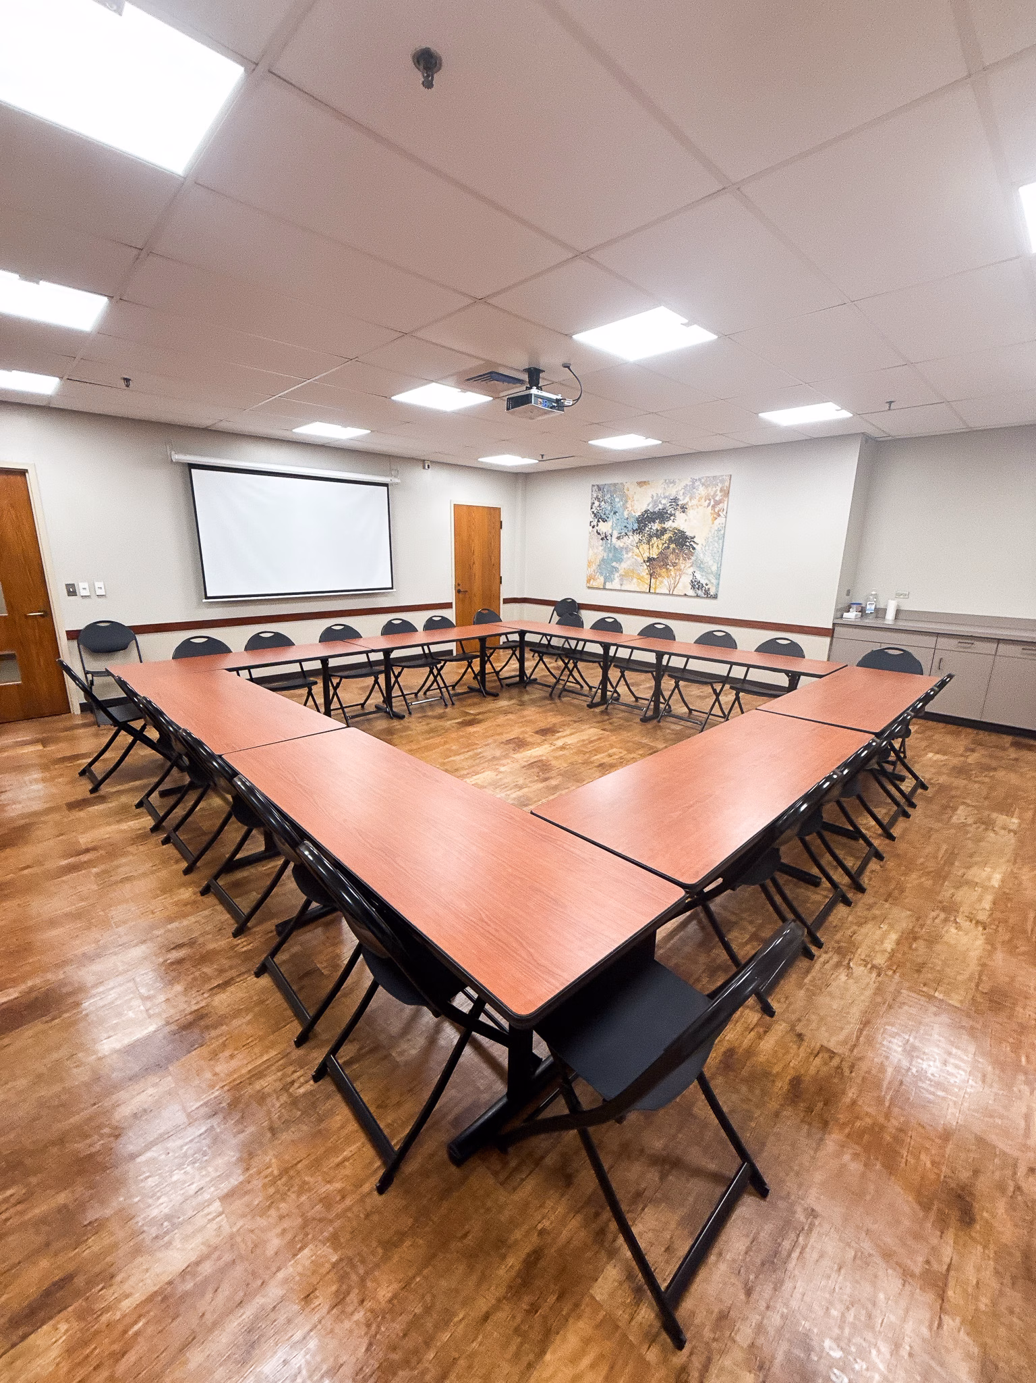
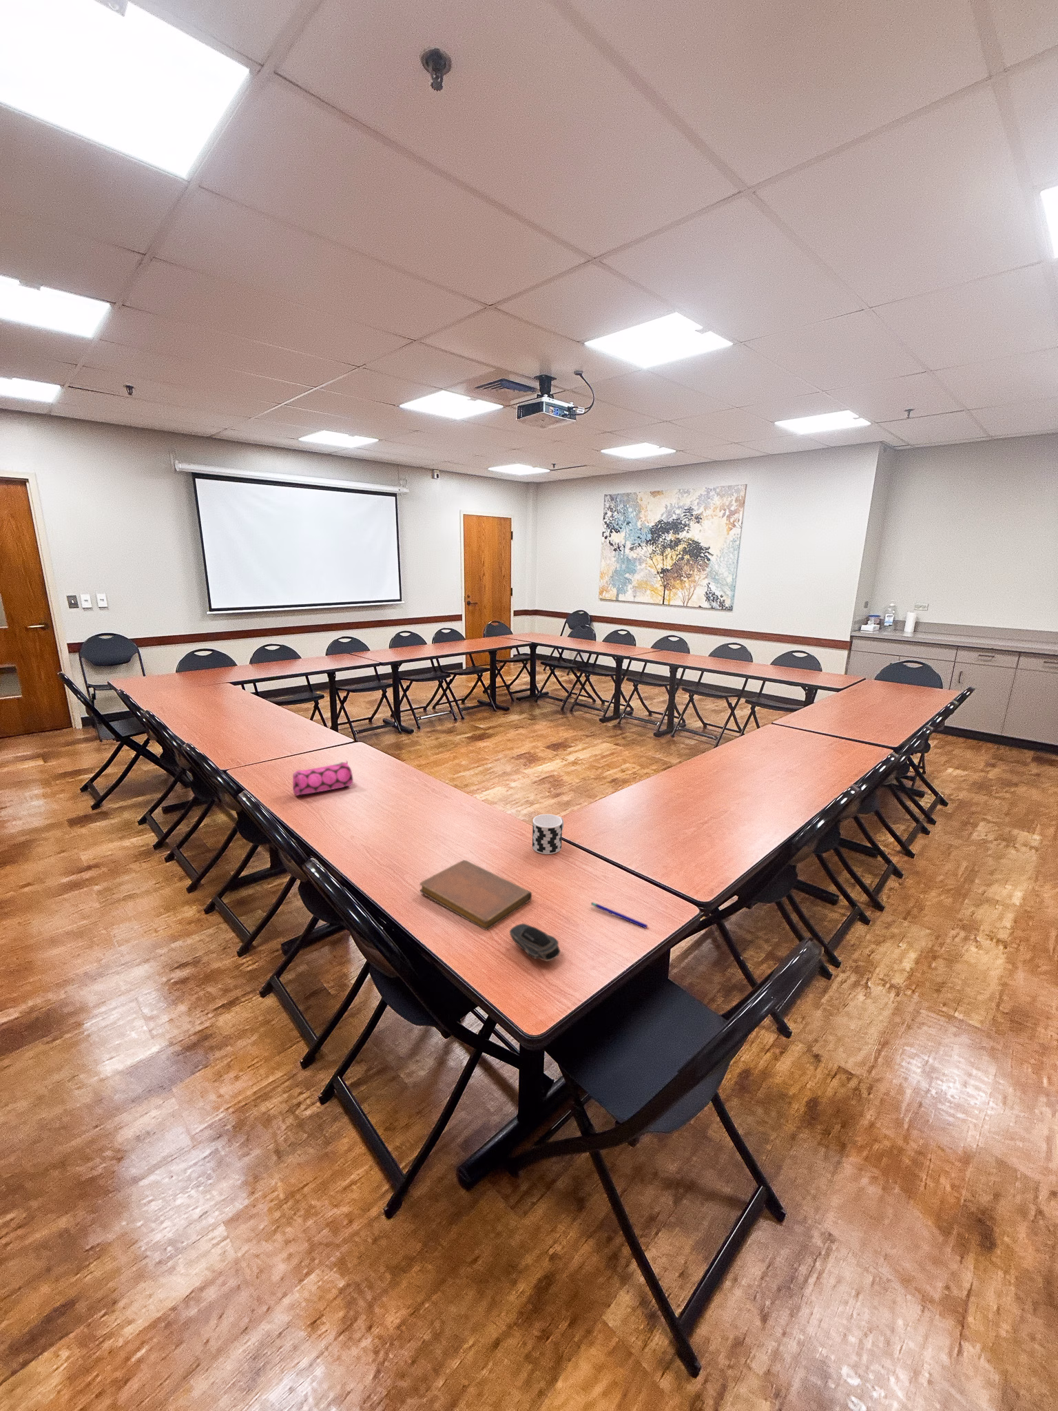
+ computer mouse [509,922,561,962]
+ cup [531,813,565,855]
+ notebook [419,859,532,931]
+ pencil case [292,760,355,797]
+ pen [590,901,648,930]
